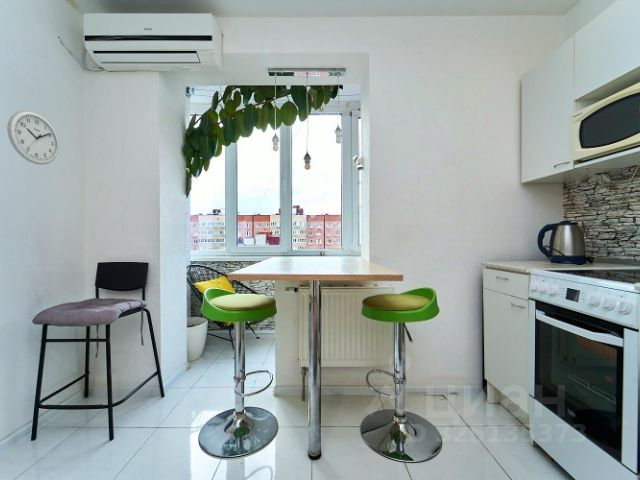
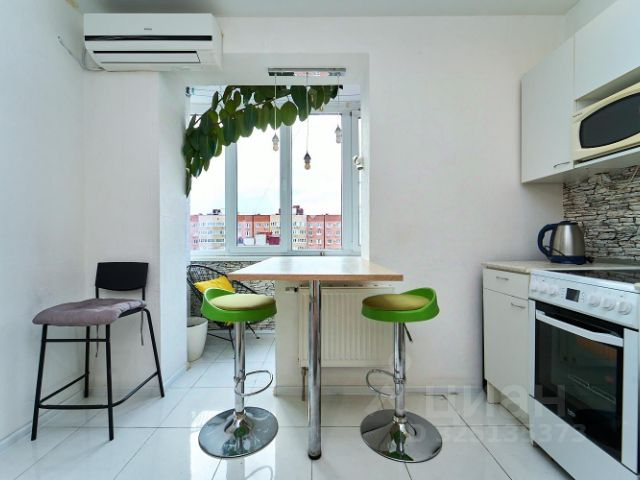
- wall clock [6,109,60,166]
